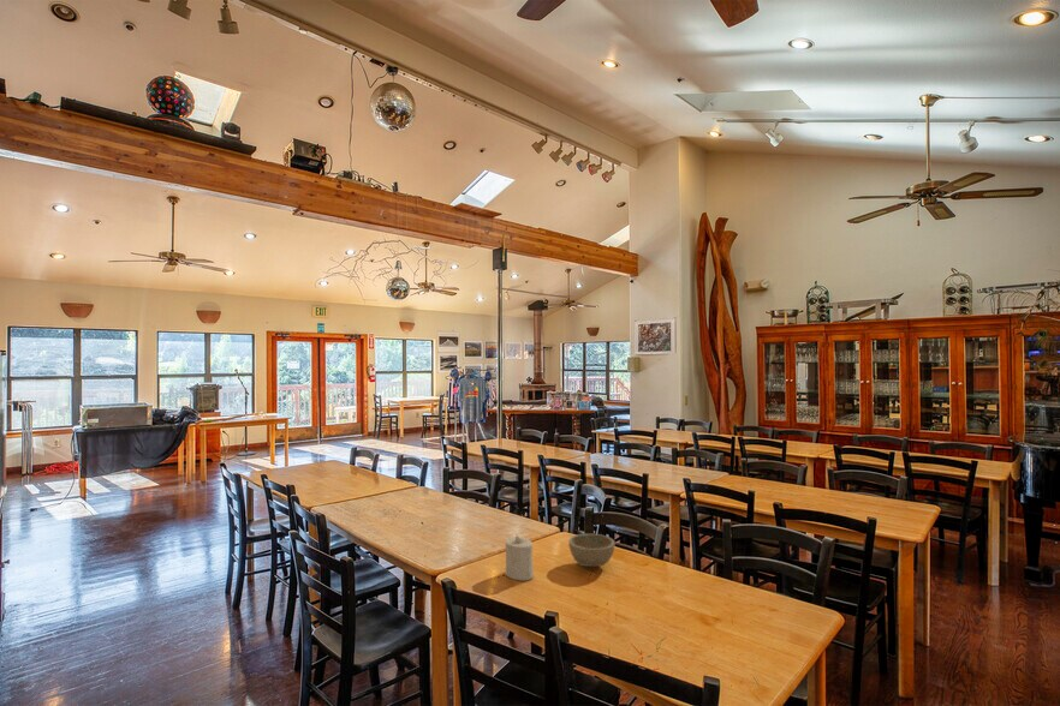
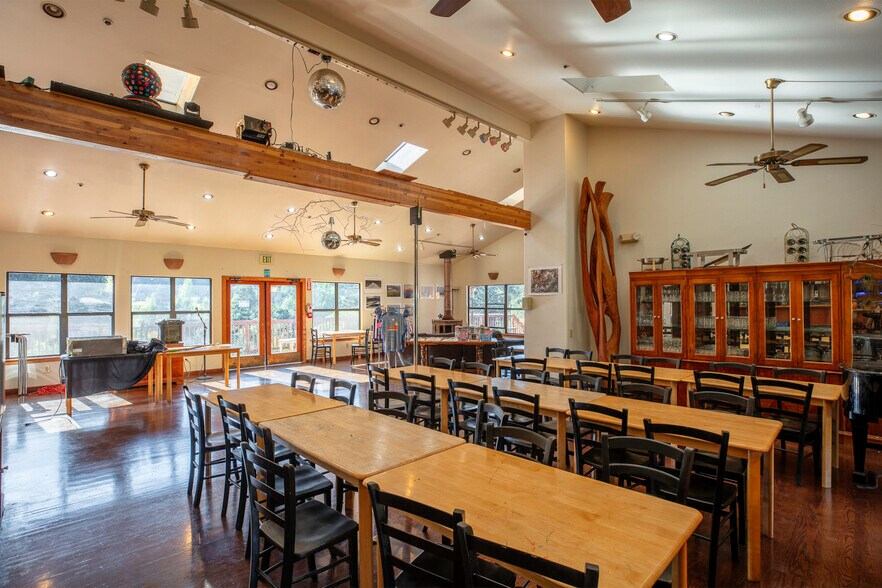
- bowl [567,533,617,568]
- candle [505,533,535,582]
